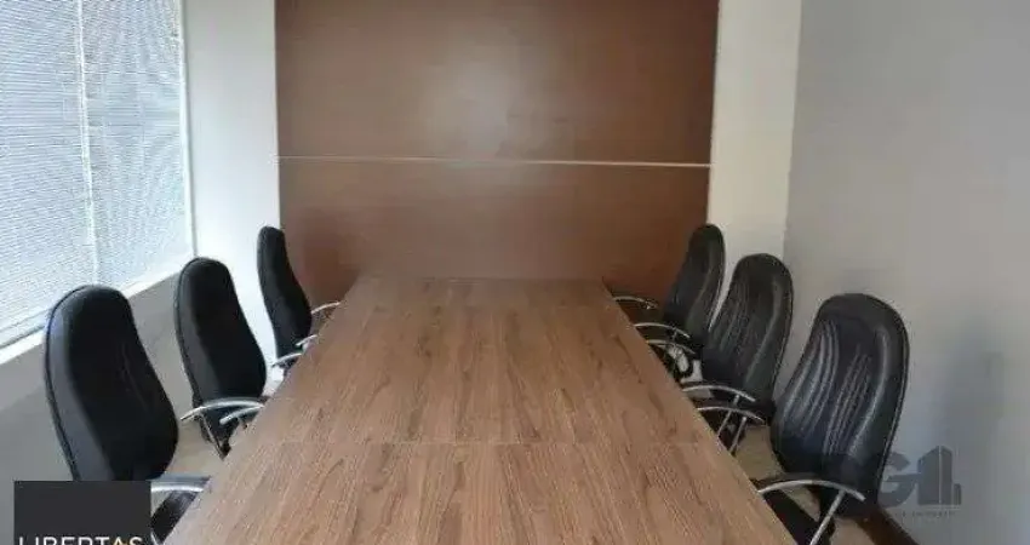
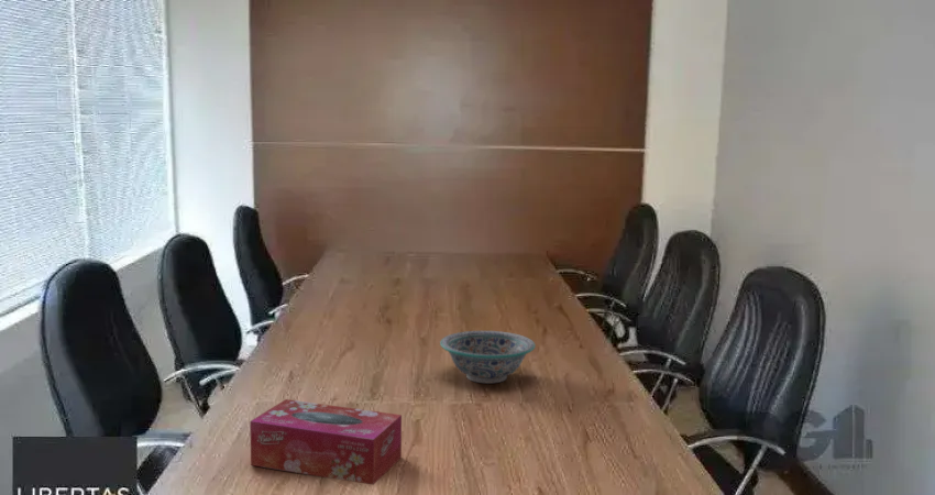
+ decorative bowl [439,330,536,385]
+ tissue box [249,398,403,486]
